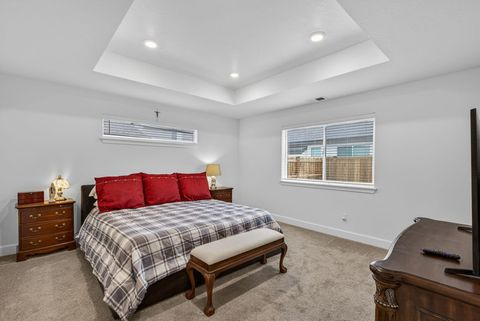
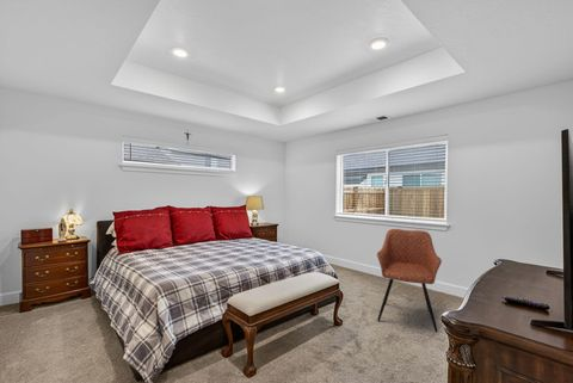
+ armchair [376,228,443,333]
